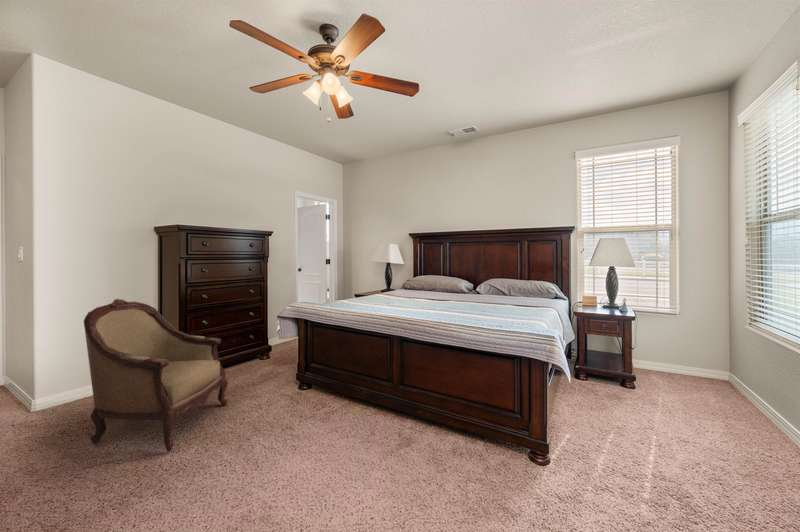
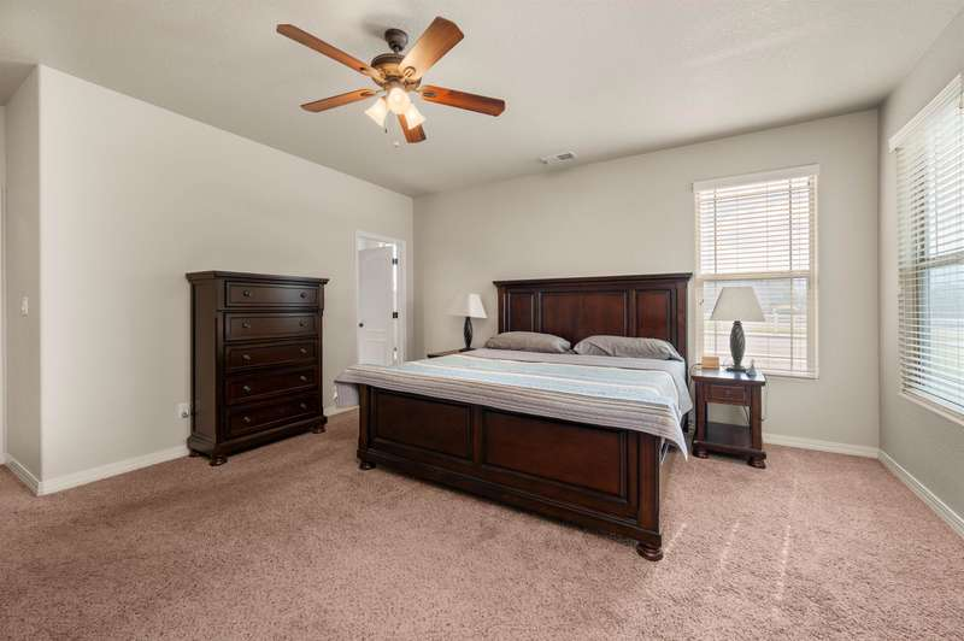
- armchair [83,298,229,453]
